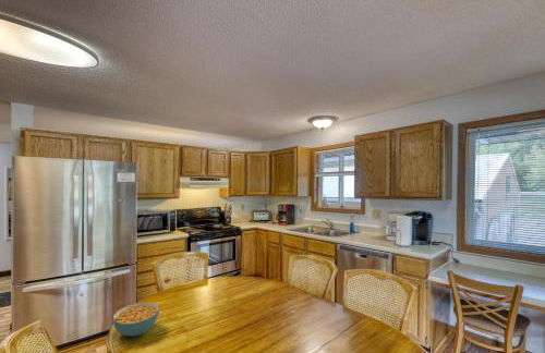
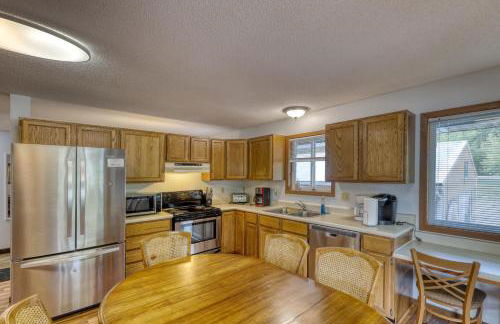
- cereal bowl [112,301,160,338]
